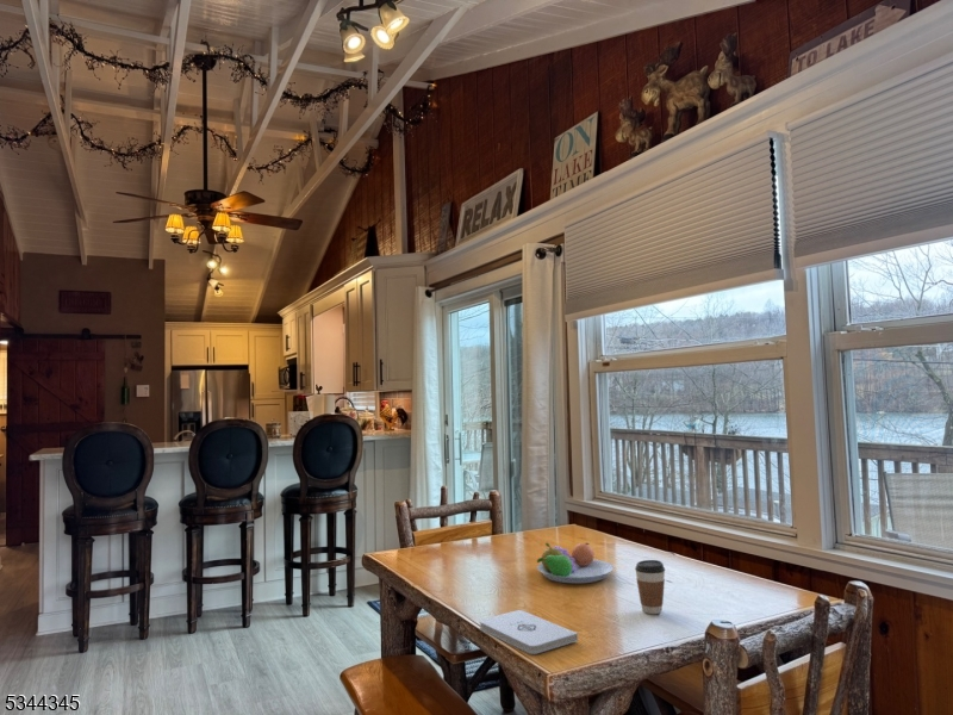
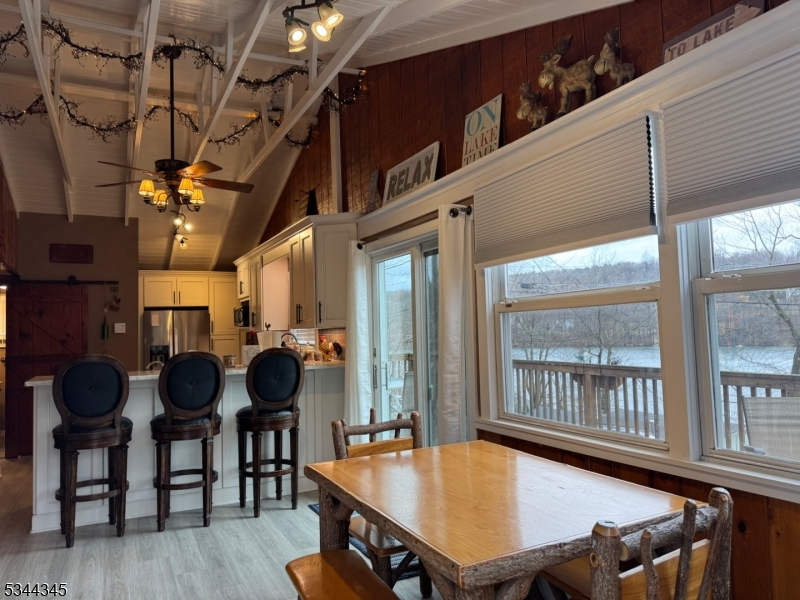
- coffee cup [634,559,666,615]
- fruit bowl [536,542,615,584]
- notepad [479,609,579,655]
